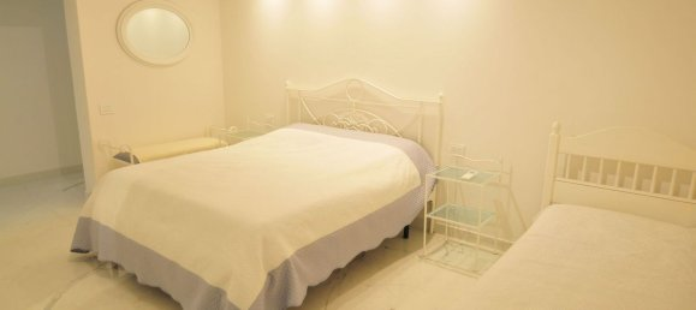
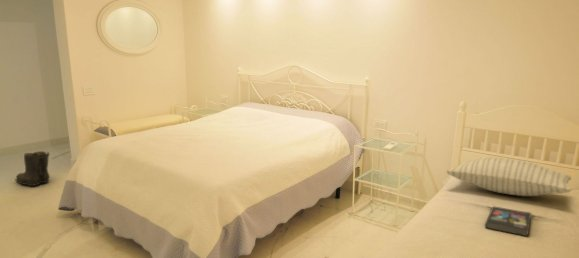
+ book [484,205,532,237]
+ pillow [446,157,573,197]
+ boots [15,150,51,187]
